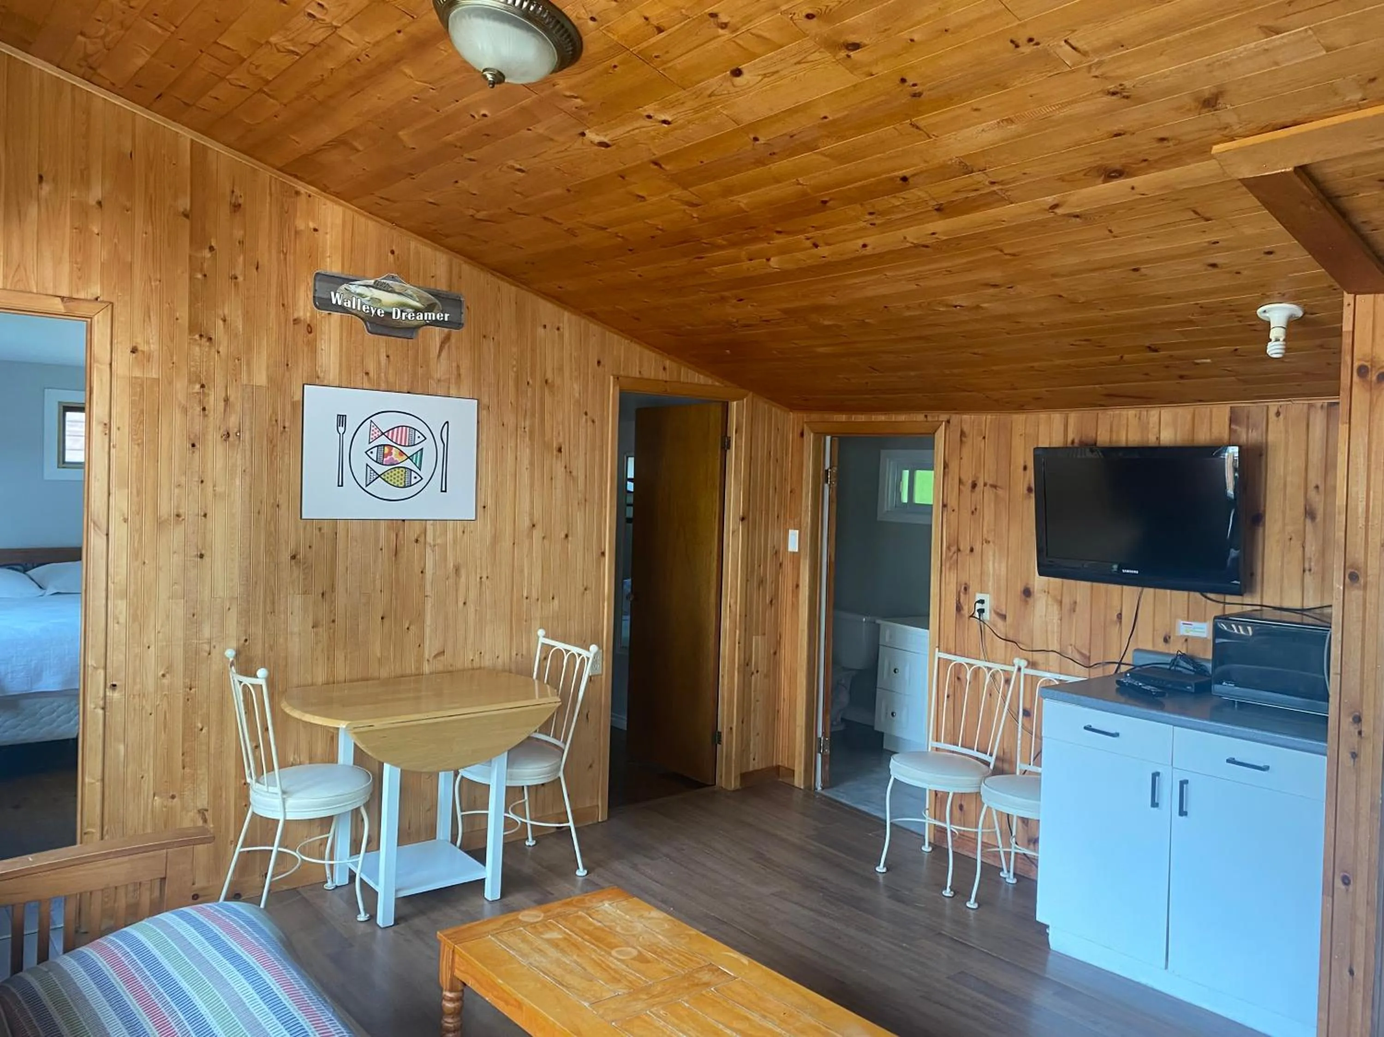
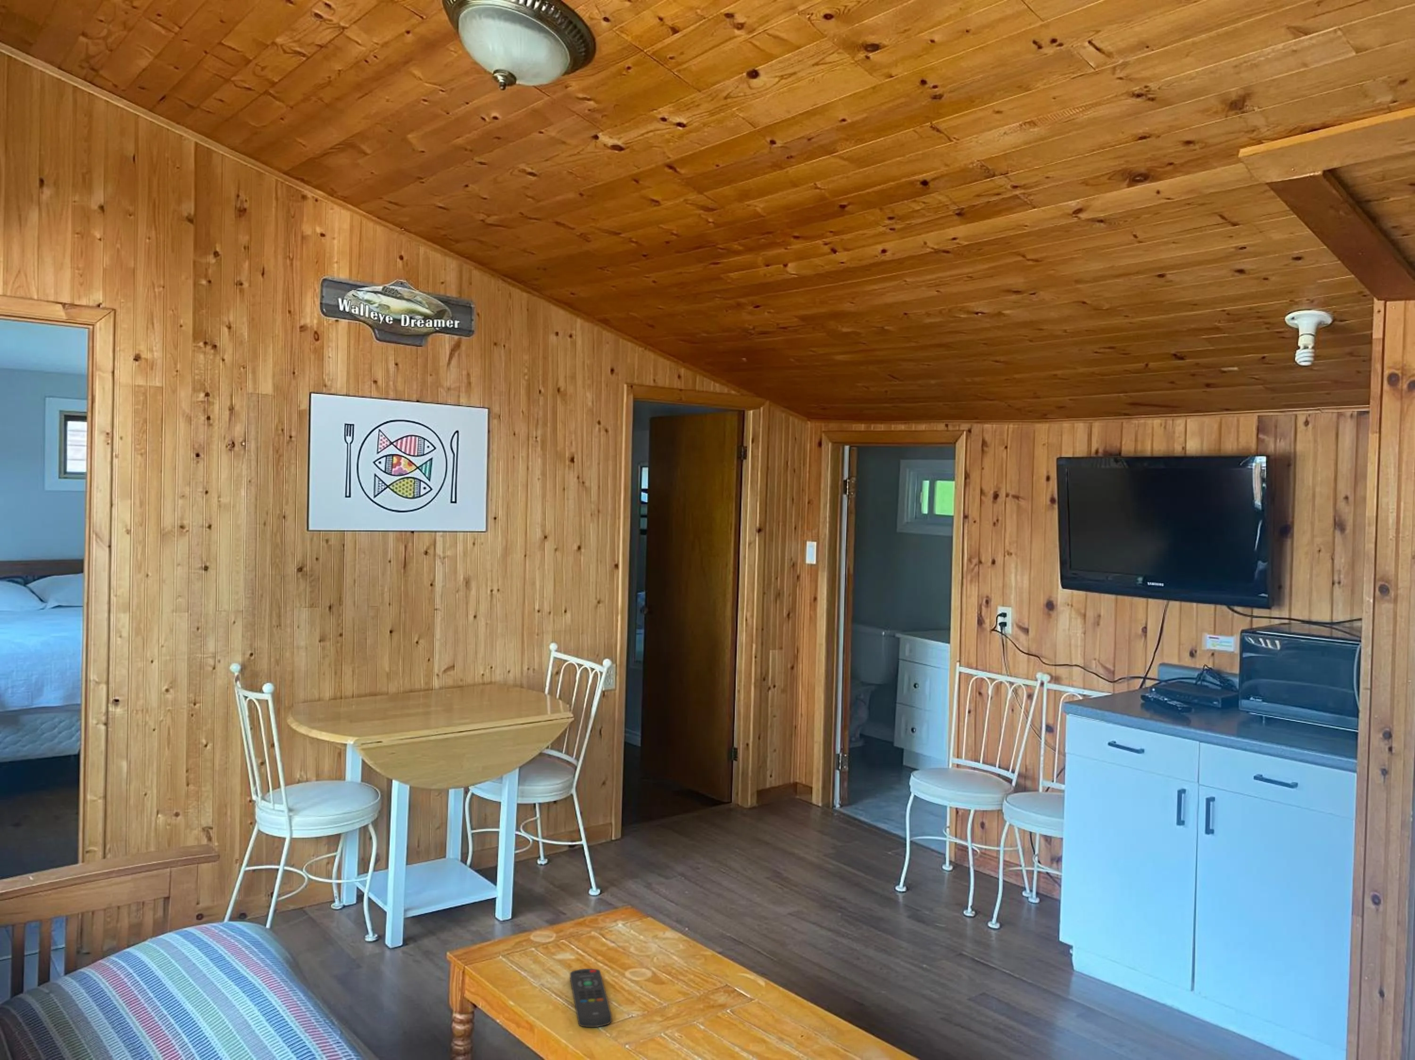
+ remote control [569,968,612,1028]
